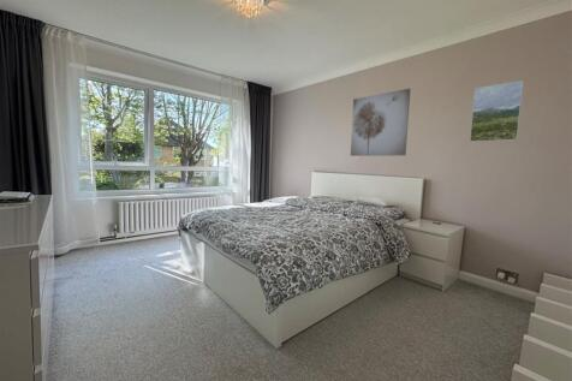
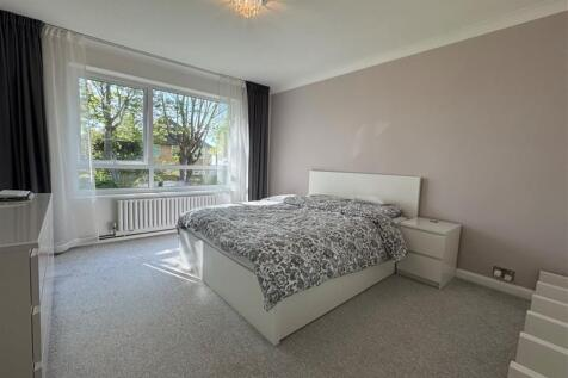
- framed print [469,79,525,143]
- wall art [350,88,411,157]
